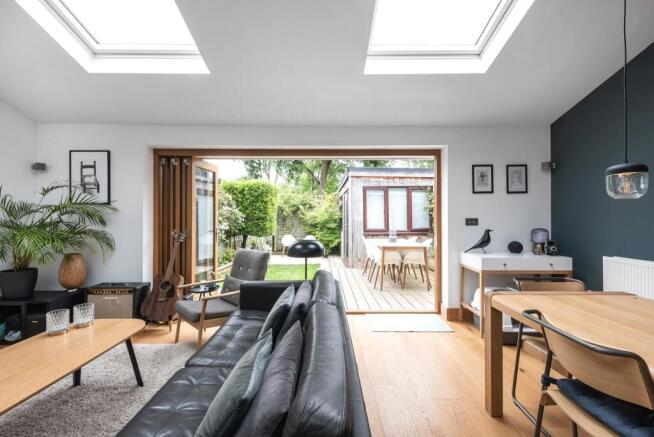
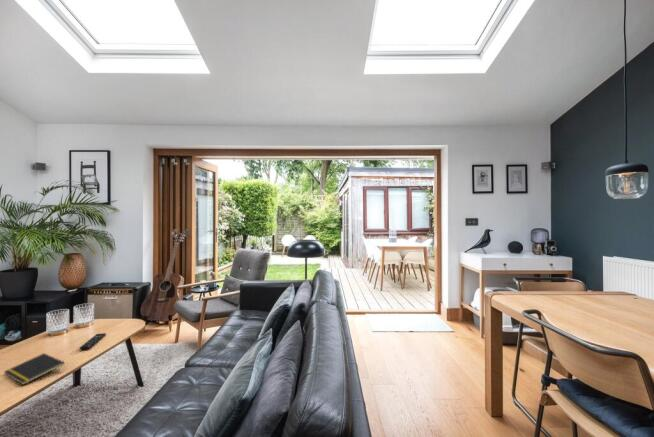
+ notepad [3,352,65,386]
+ remote control [79,332,107,351]
